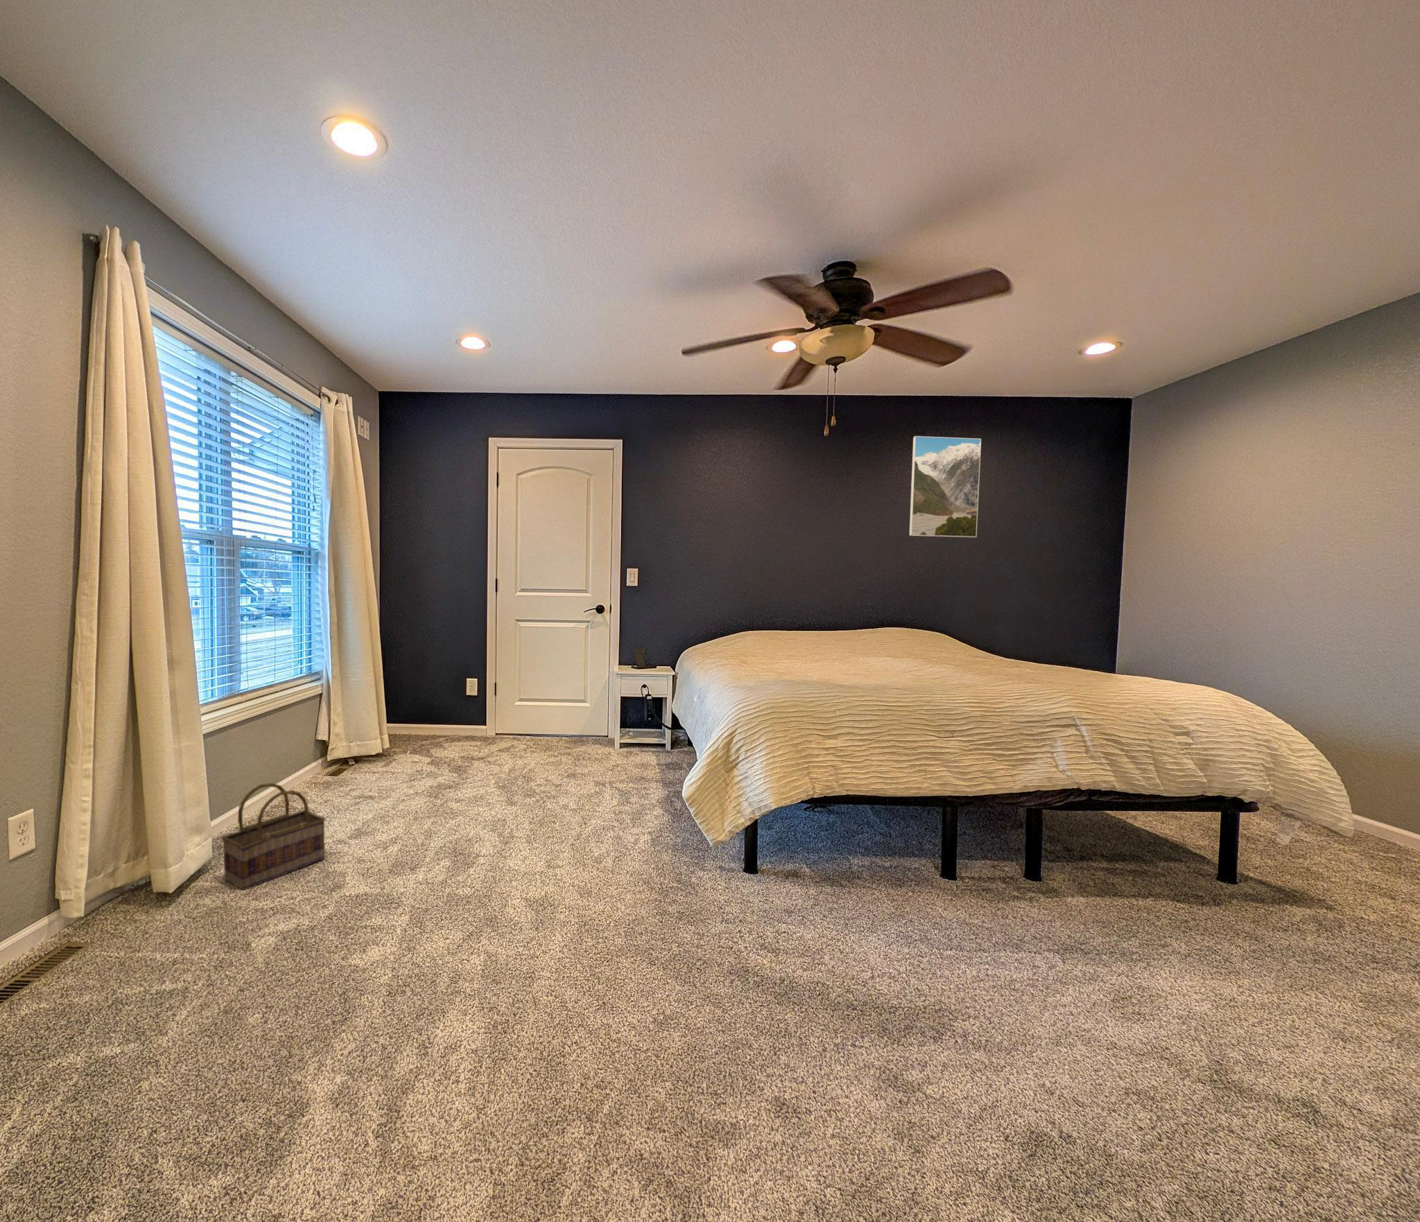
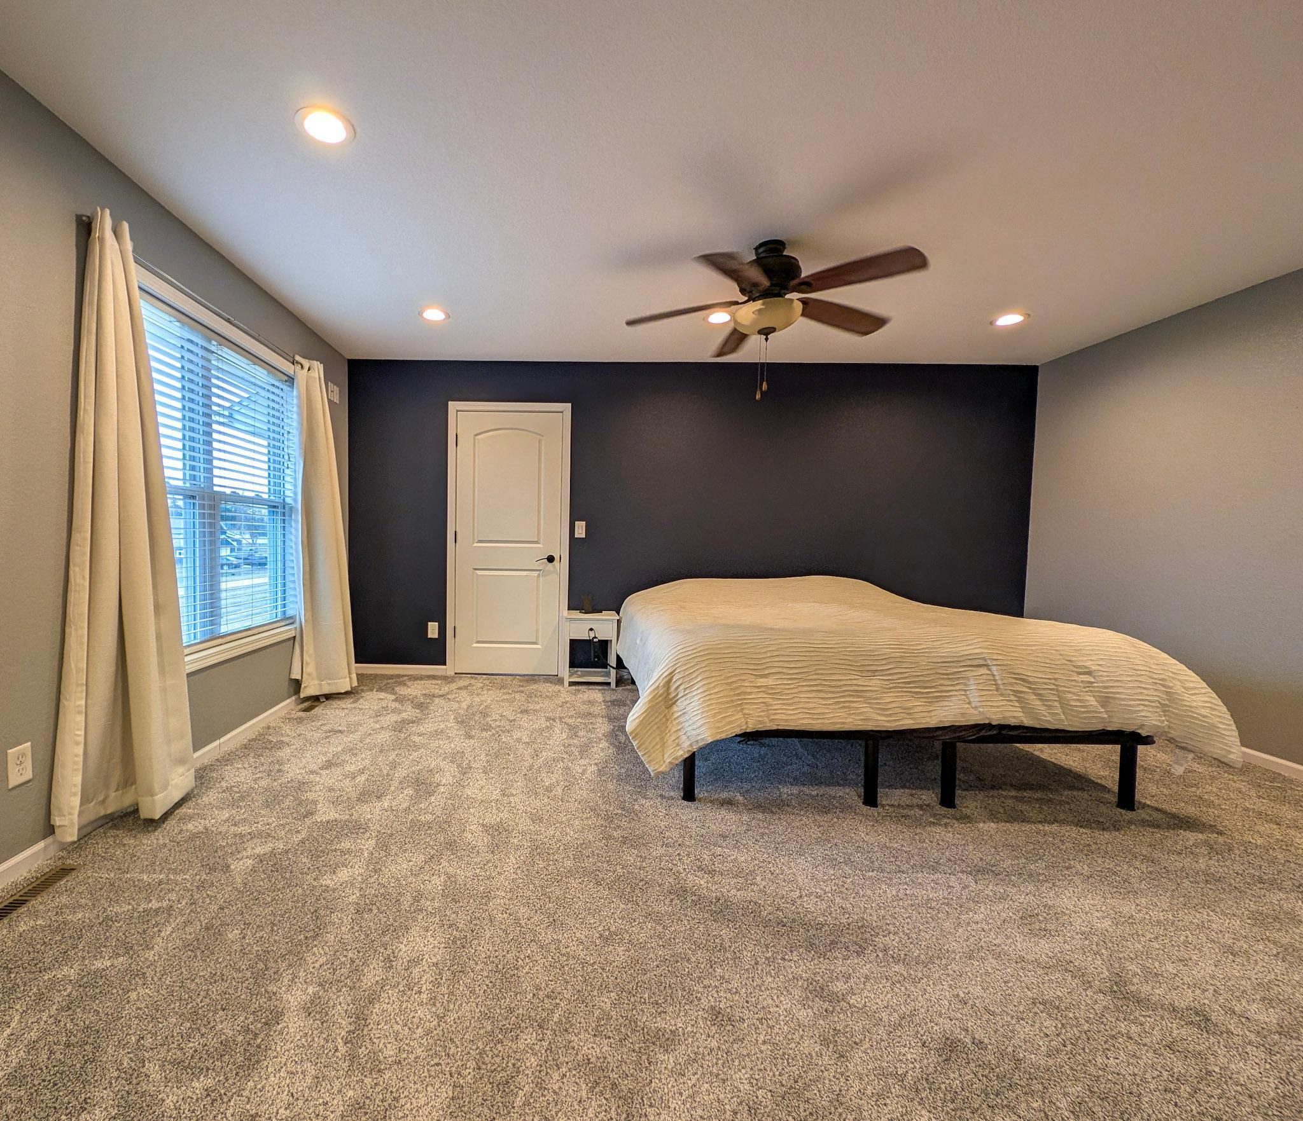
- basket [221,781,326,891]
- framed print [908,435,982,537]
